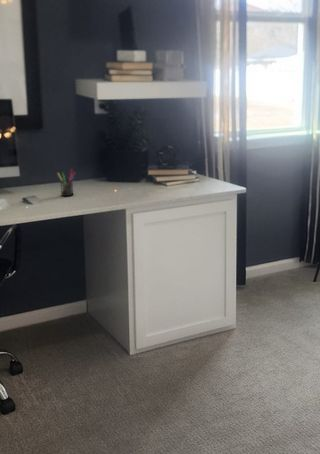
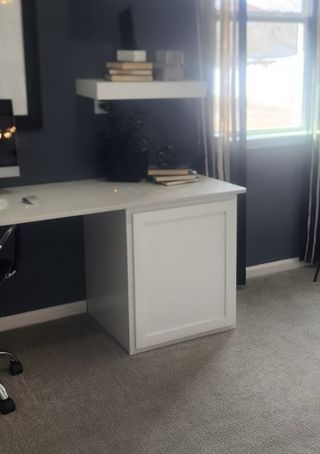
- pen holder [56,168,77,197]
